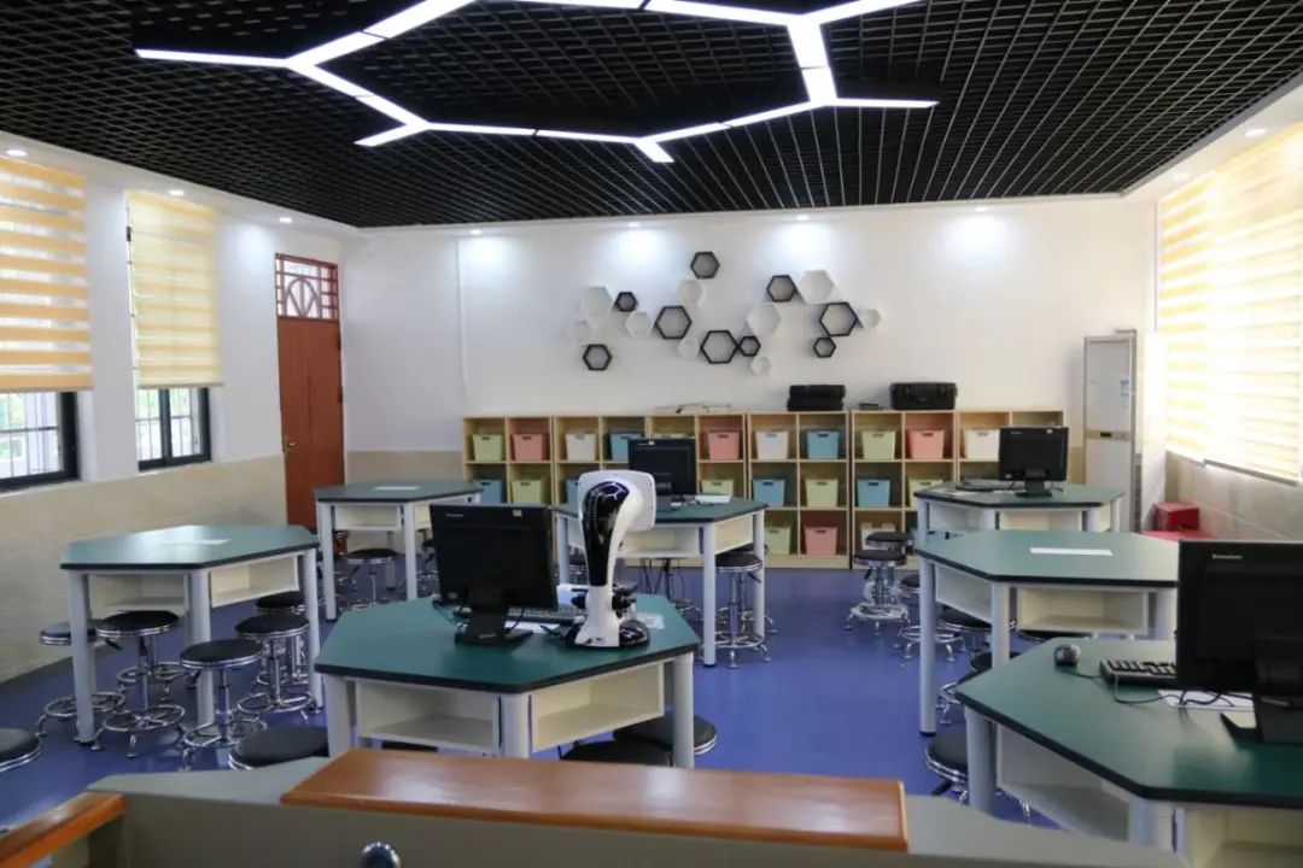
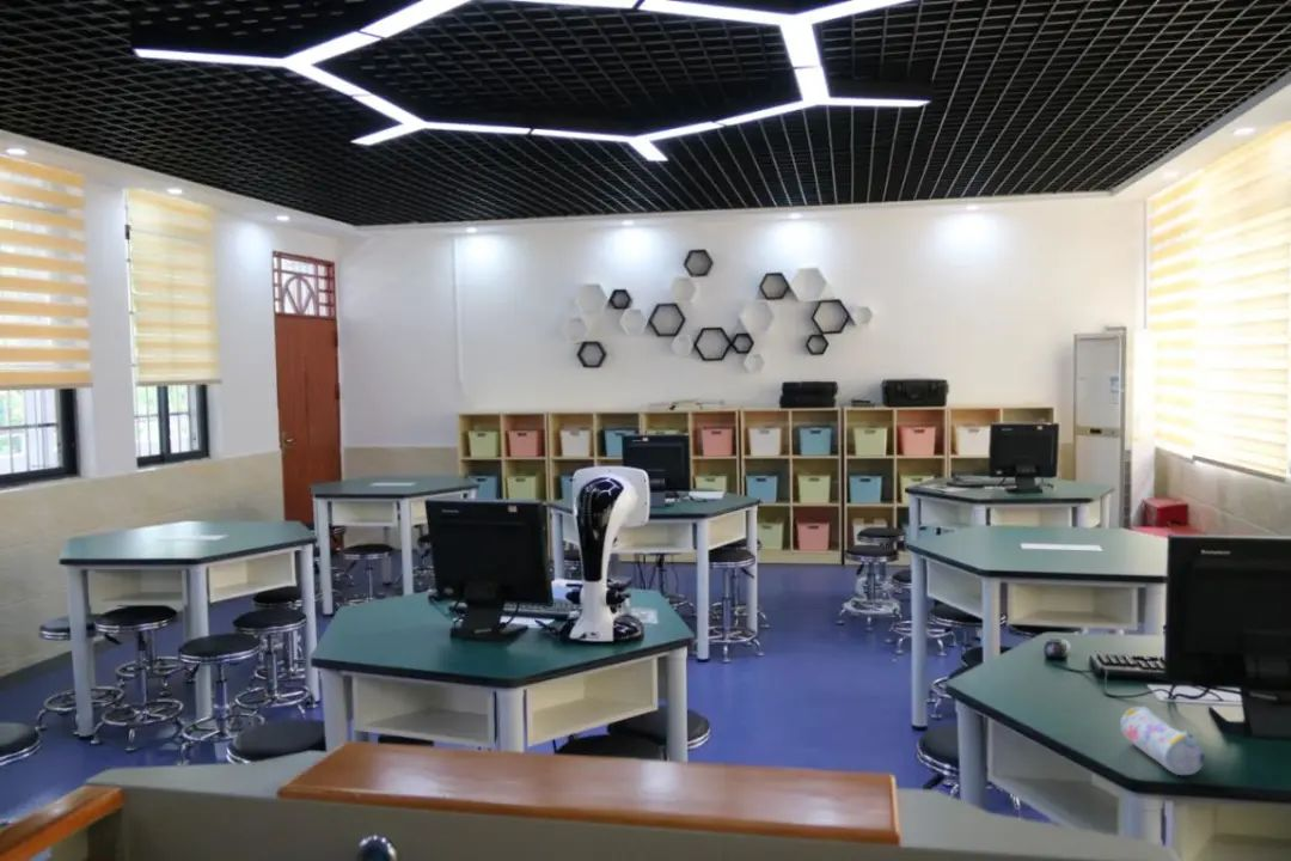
+ pencil case [1119,706,1206,776]
